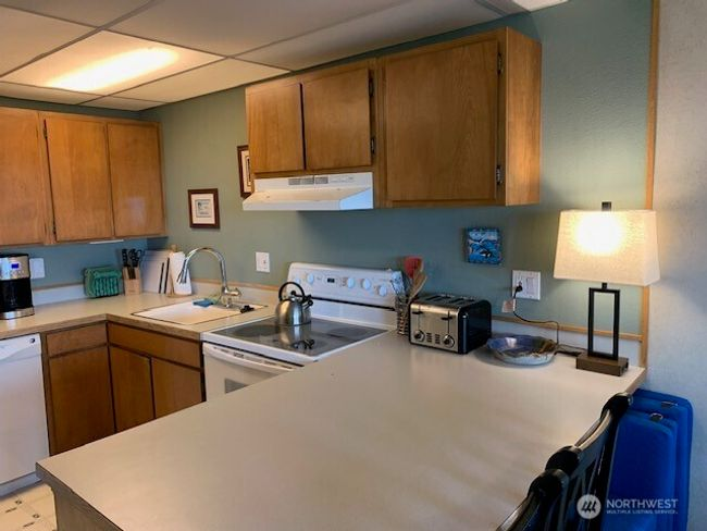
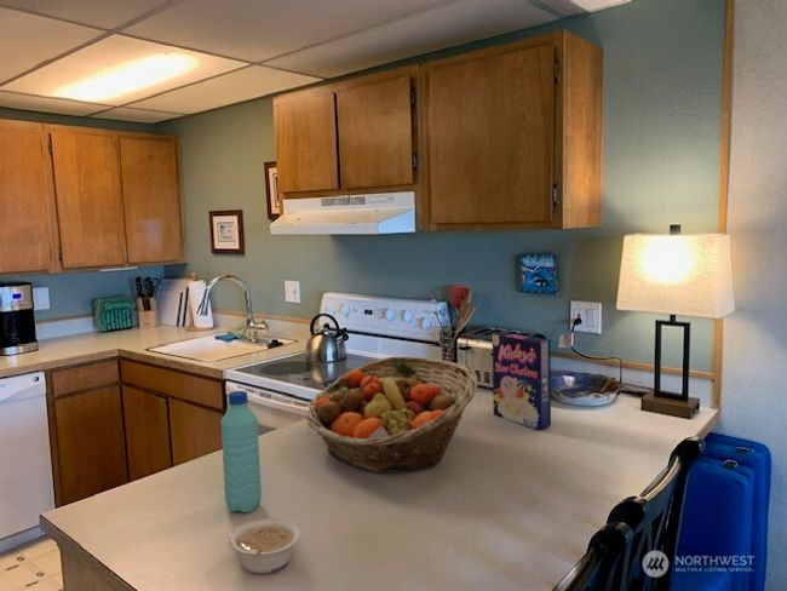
+ fruit basket [305,355,479,474]
+ water bottle [220,390,263,513]
+ cereal box [492,332,552,430]
+ legume [228,517,301,575]
